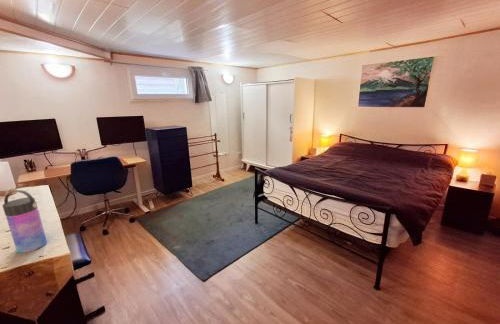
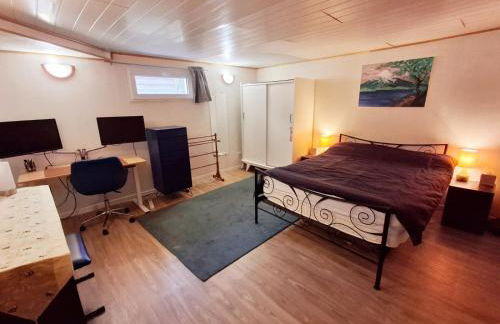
- water bottle [1,189,48,254]
